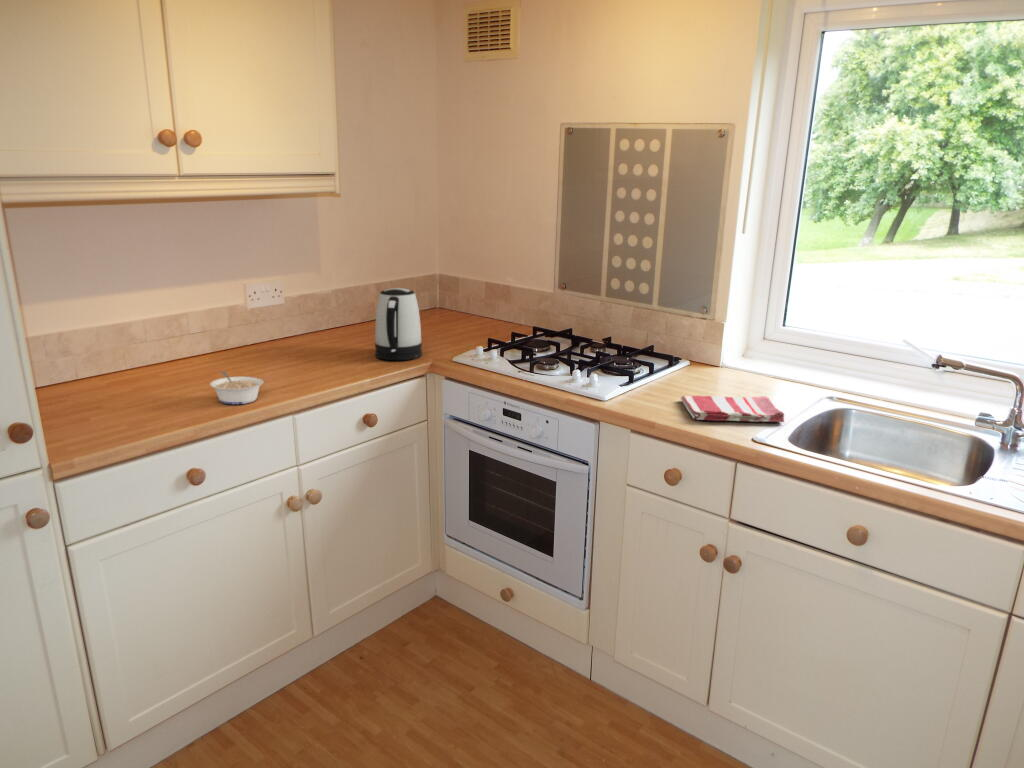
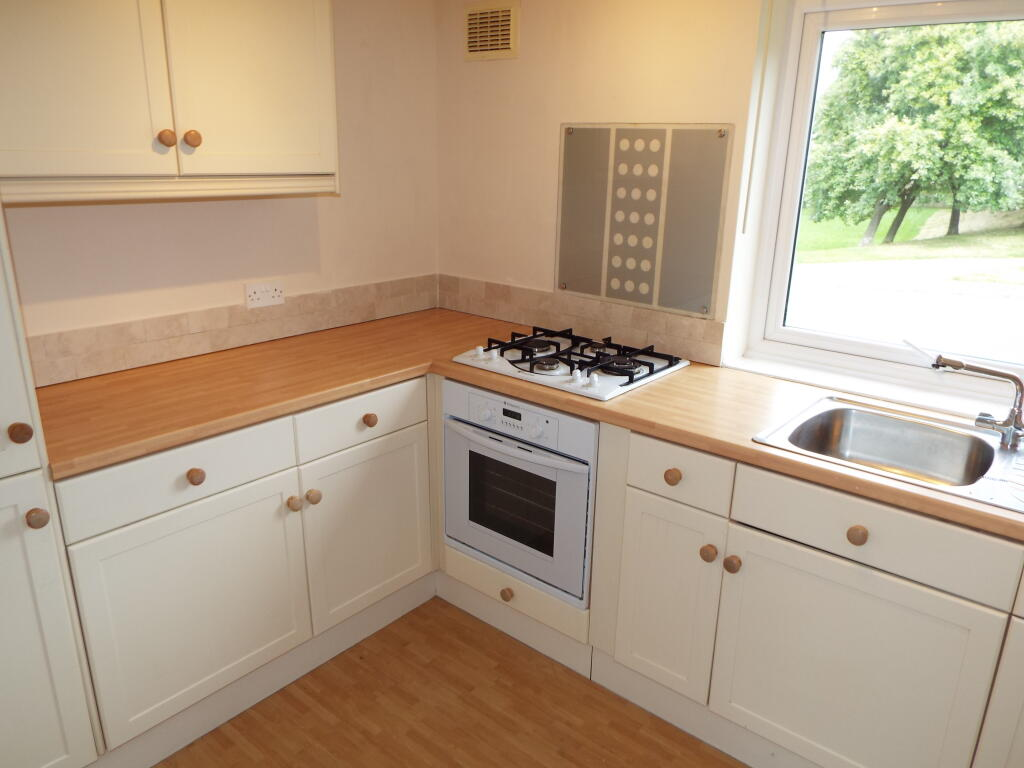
- kettle [374,287,423,361]
- dish towel [680,395,785,423]
- legume [209,370,264,405]
